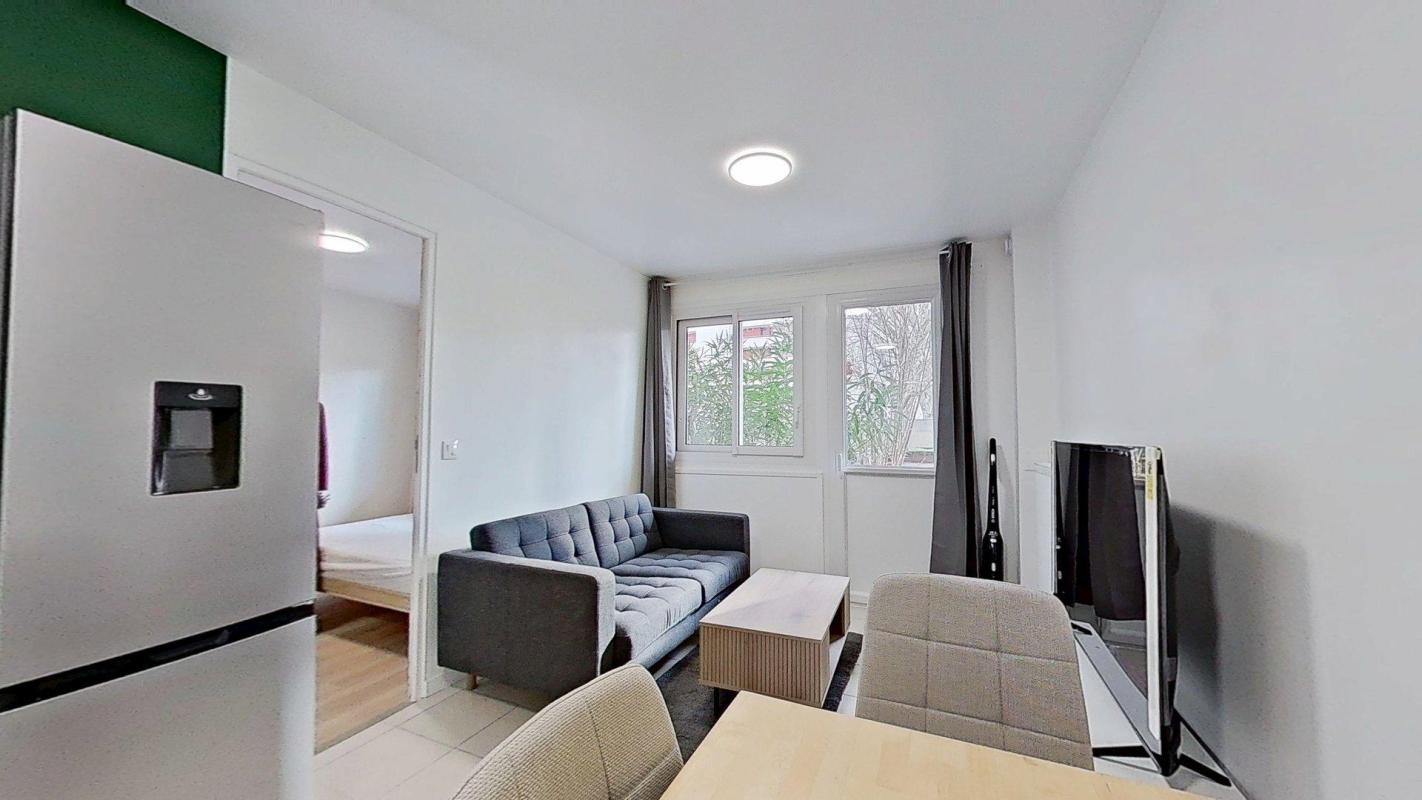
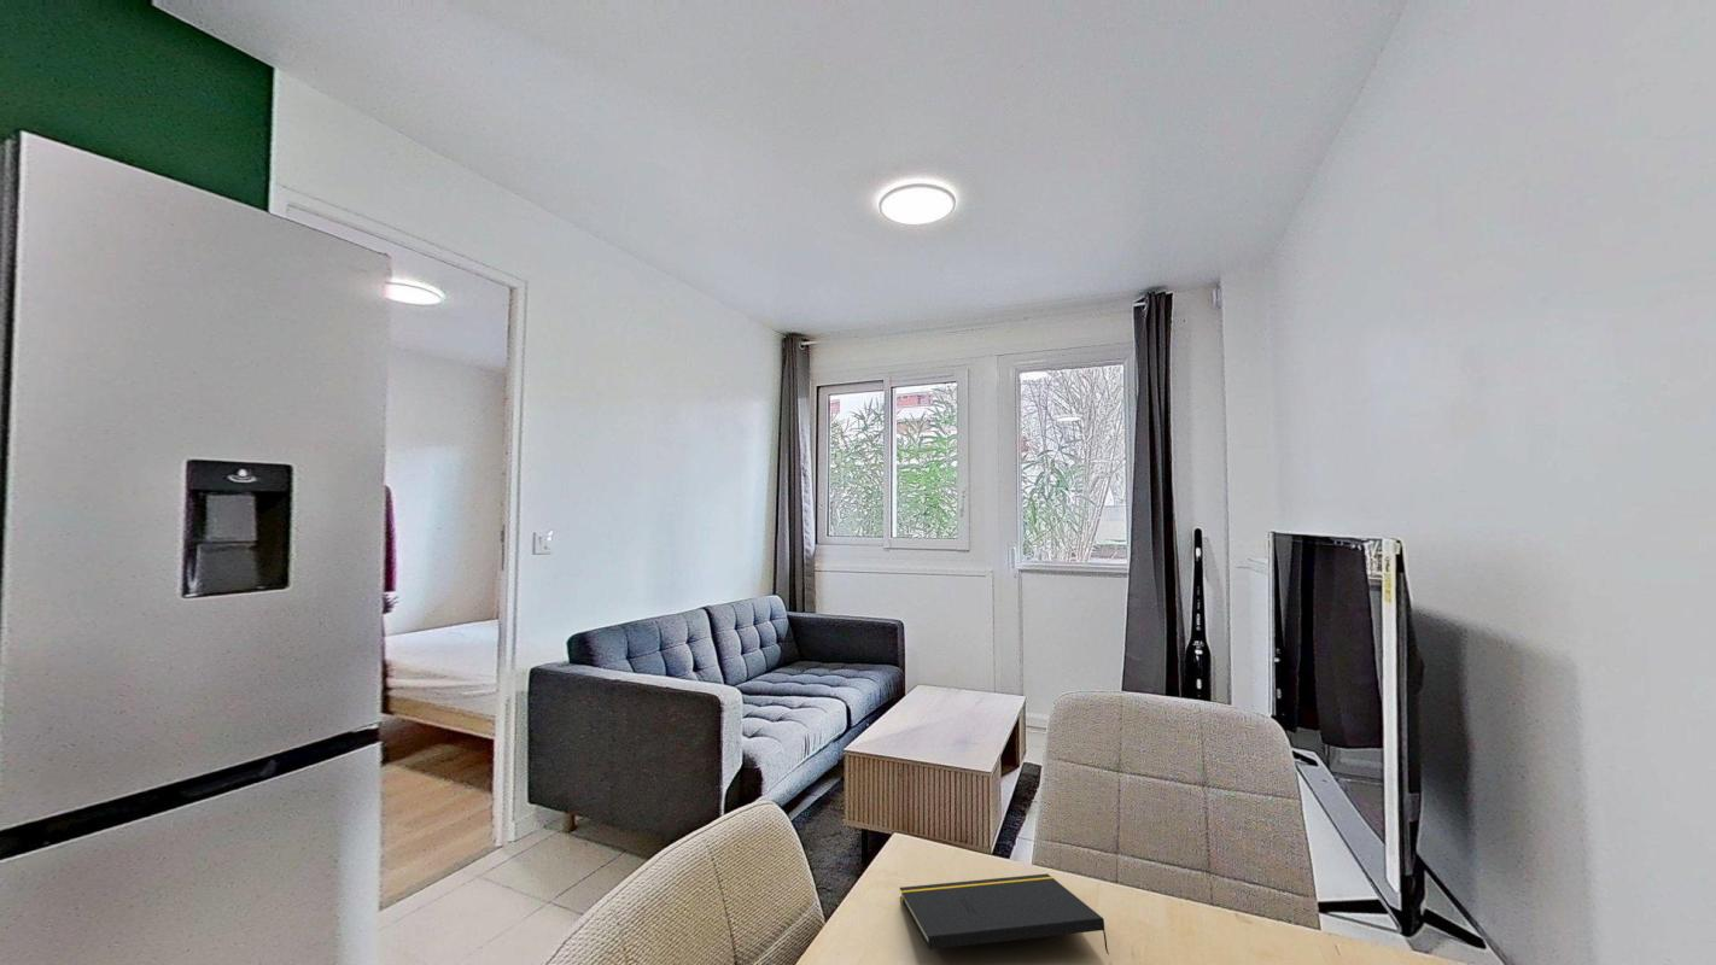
+ notepad [899,872,1110,955]
